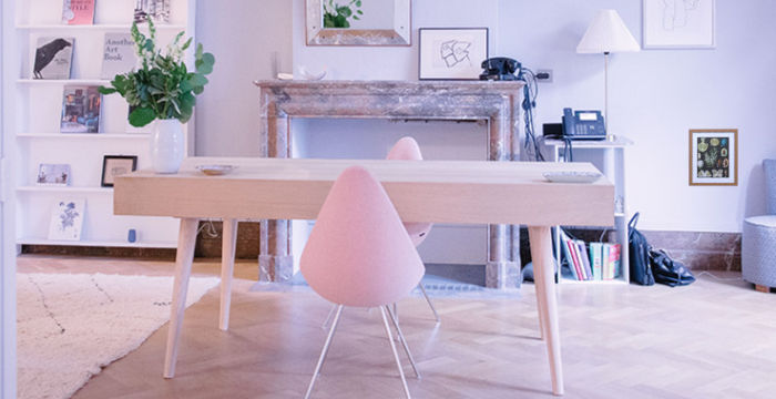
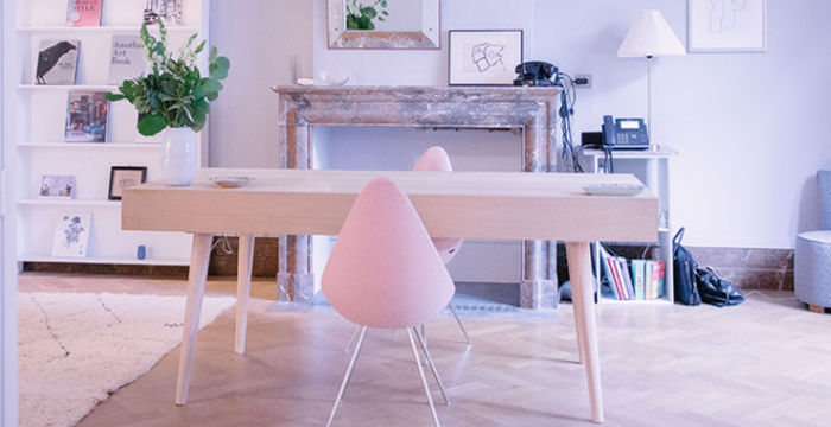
- wall art [687,127,739,187]
